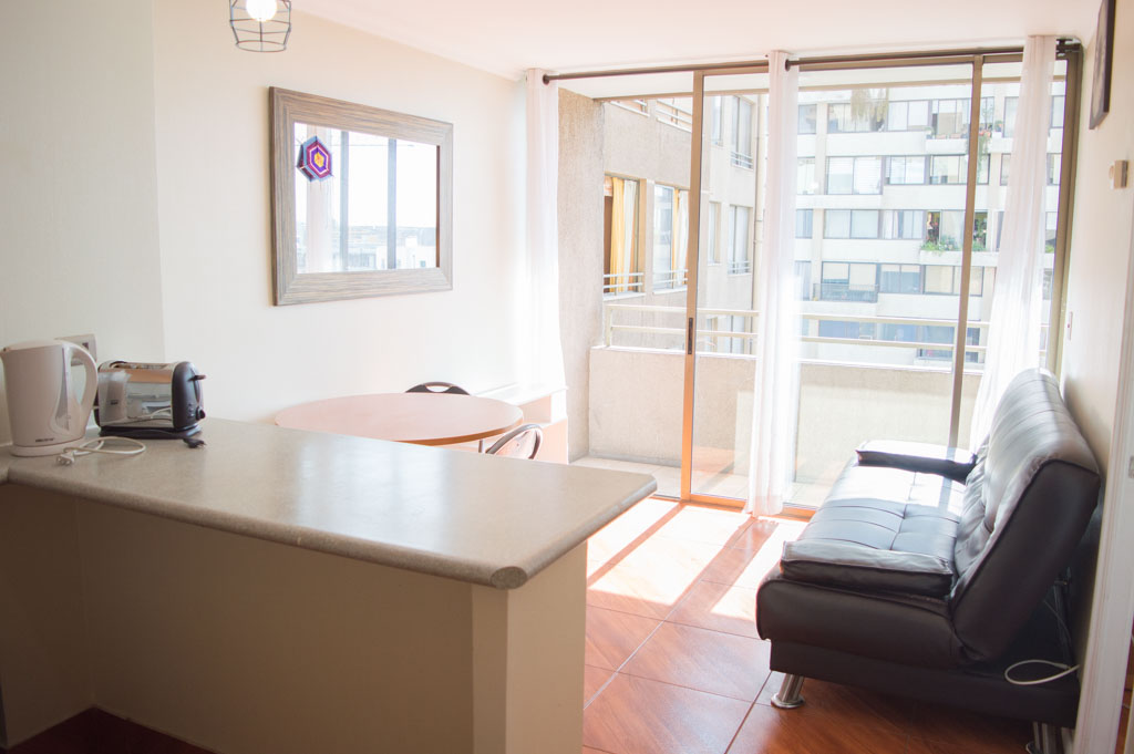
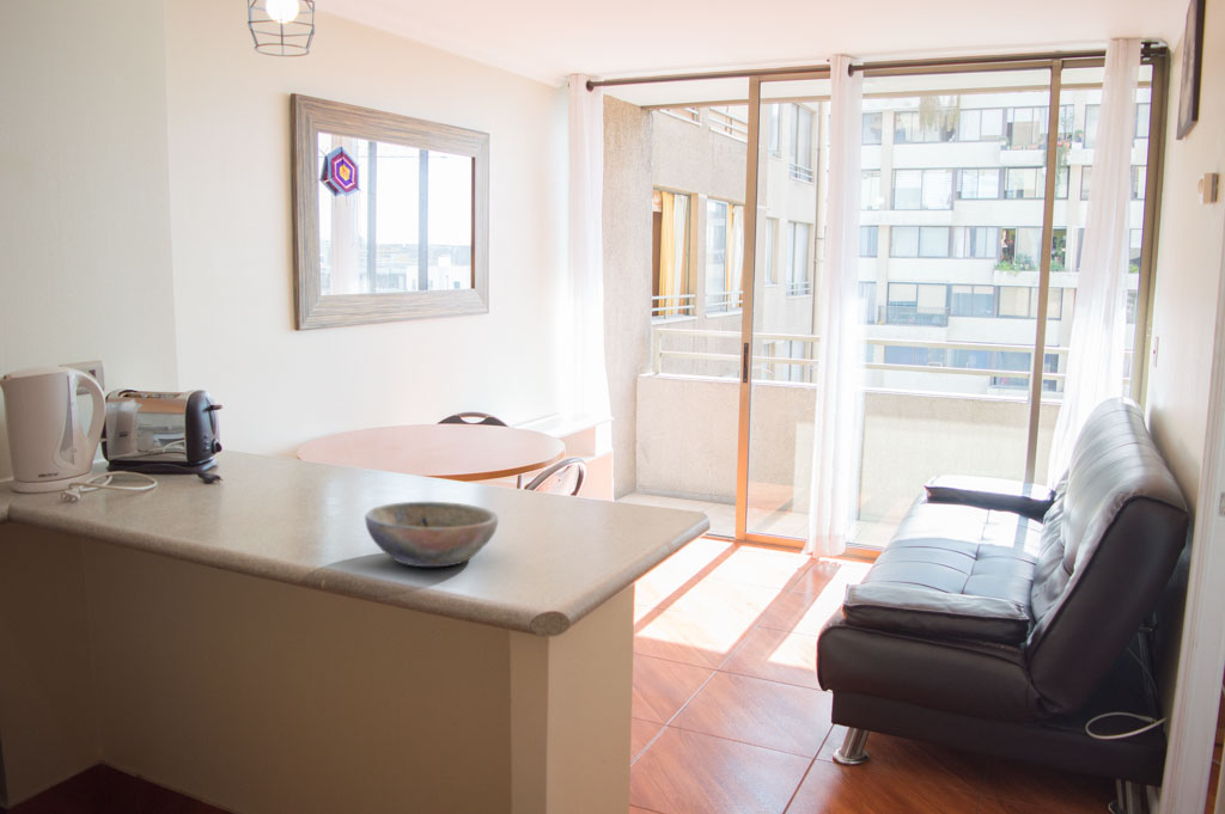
+ bowl [364,501,499,568]
